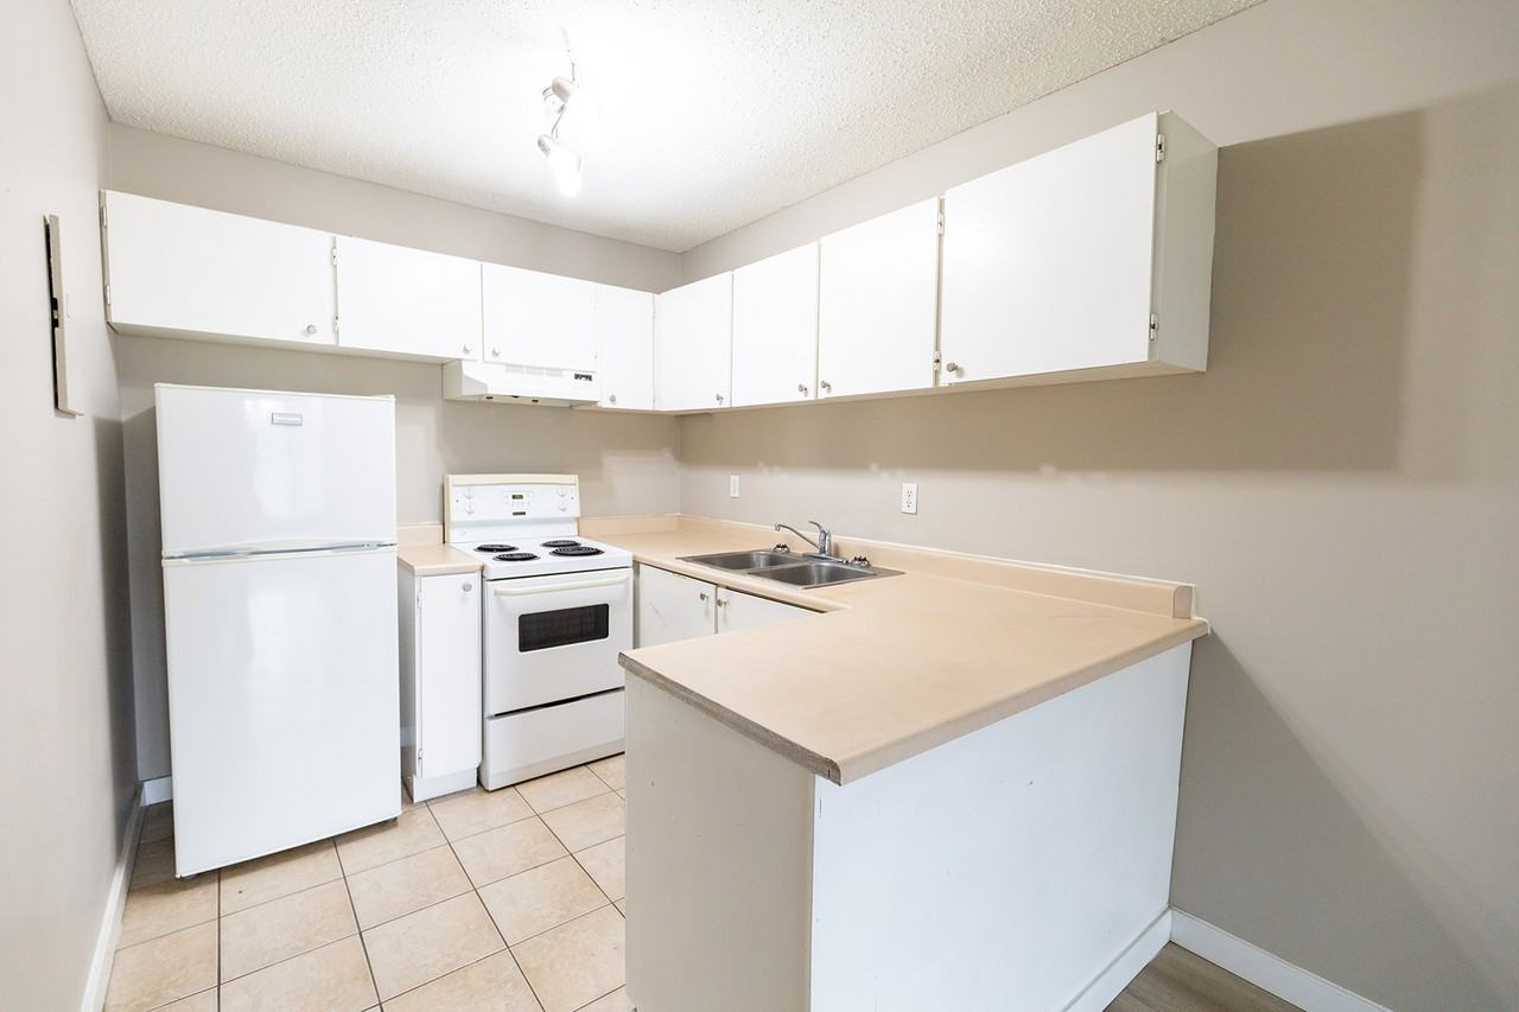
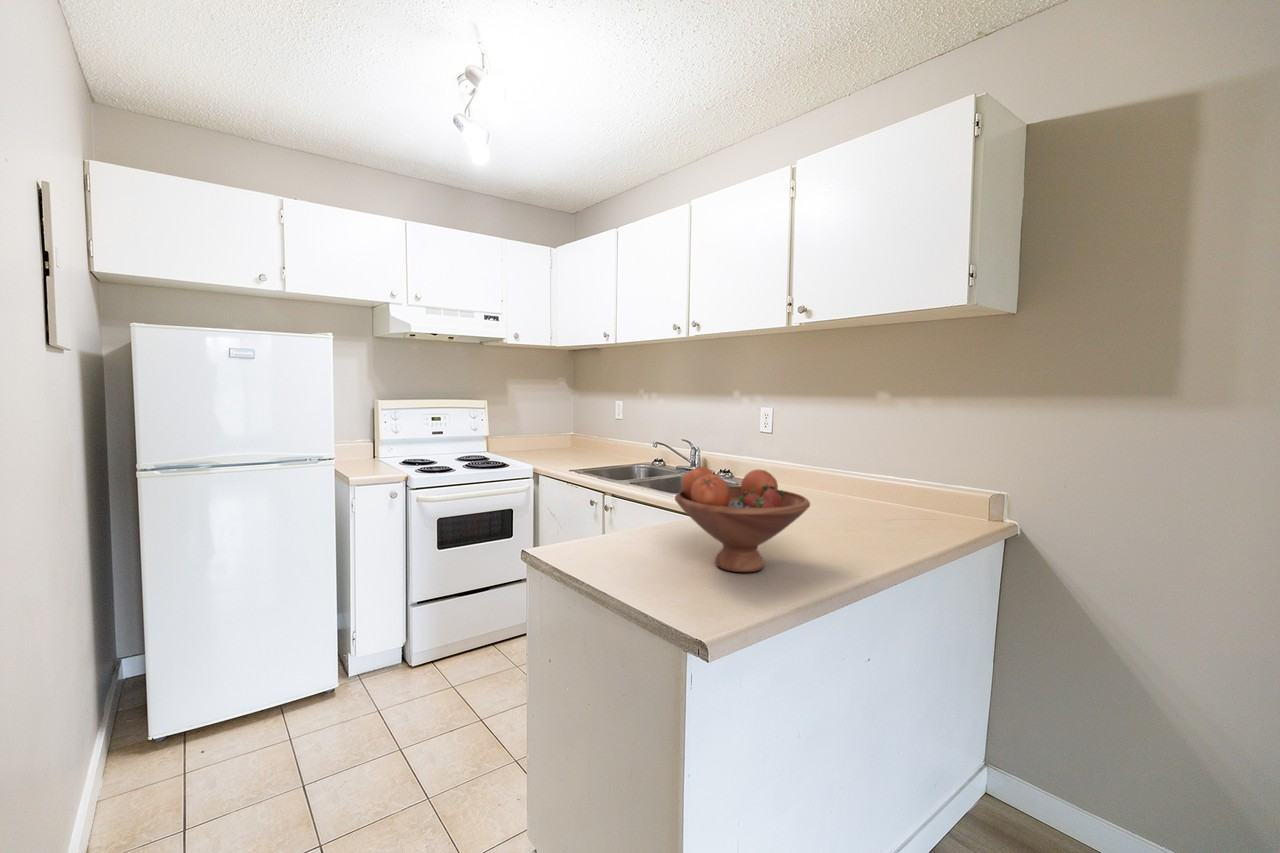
+ fruit bowl [674,465,811,573]
